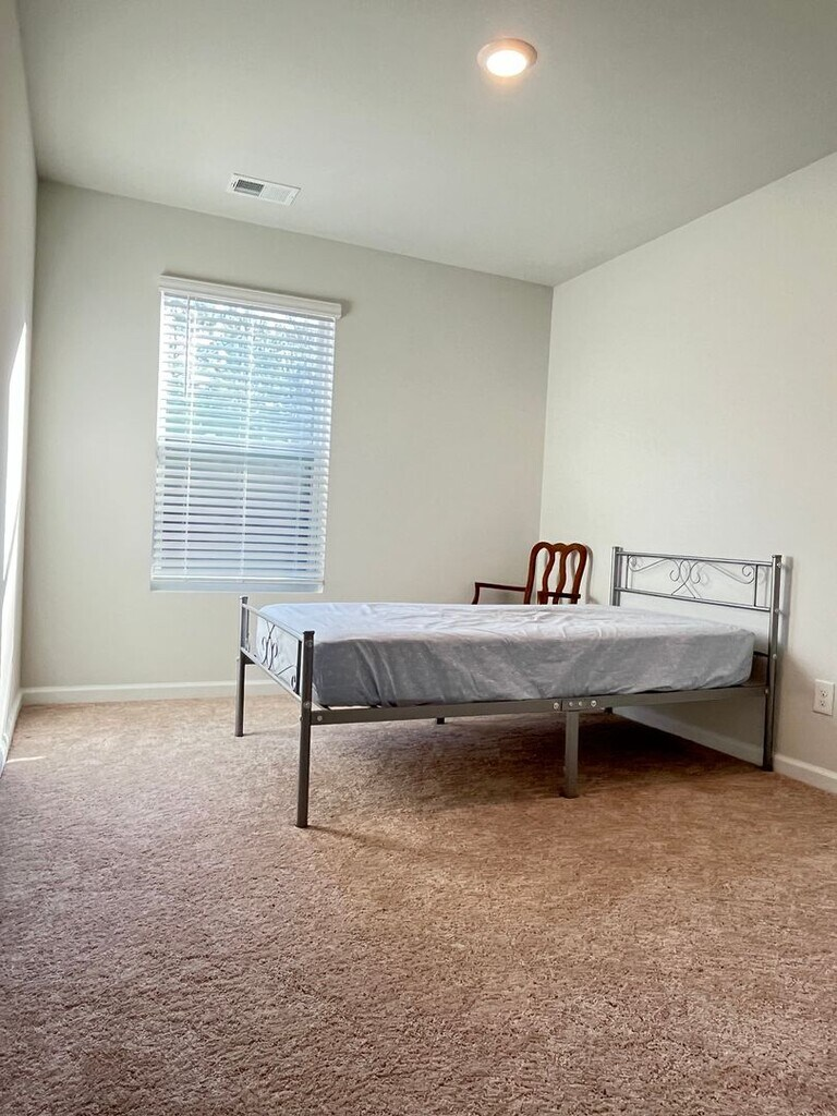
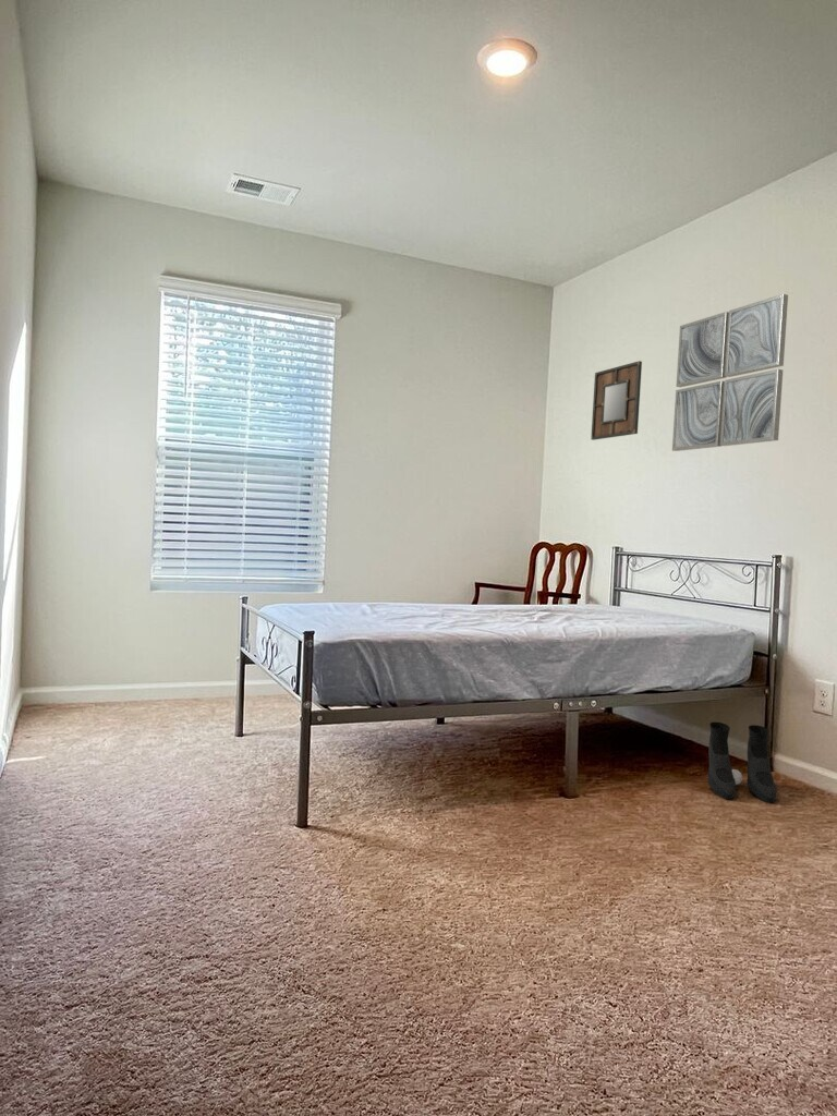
+ wall art [671,293,789,452]
+ boots [706,721,777,804]
+ home mirror [590,360,643,441]
